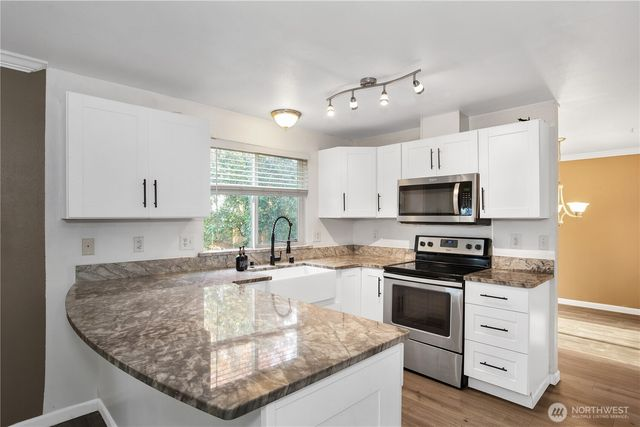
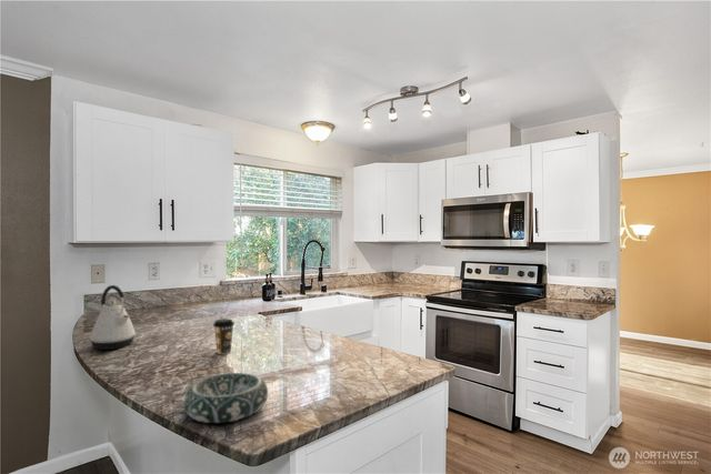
+ decorative bowl [182,372,269,424]
+ kettle [89,284,137,351]
+ coffee cup [212,317,236,355]
